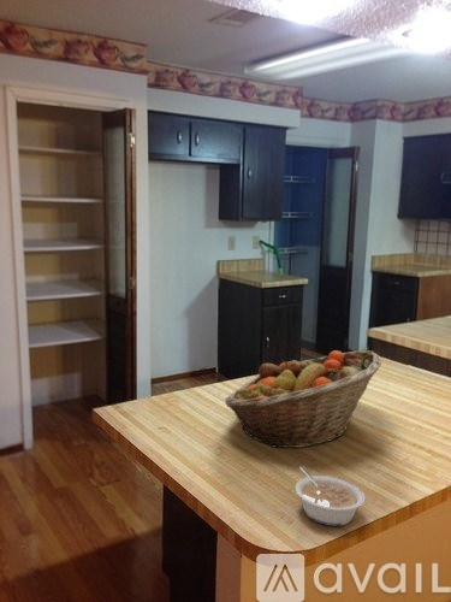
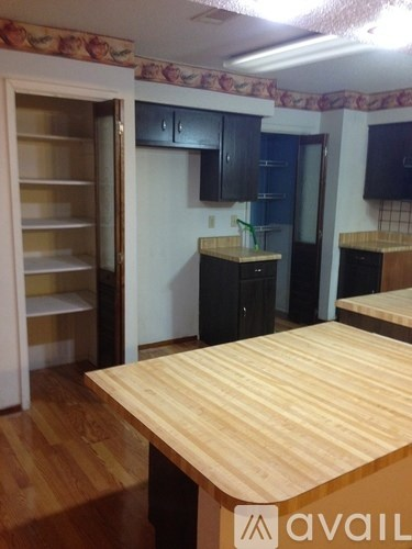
- fruit basket [224,349,382,449]
- legume [293,465,367,527]
